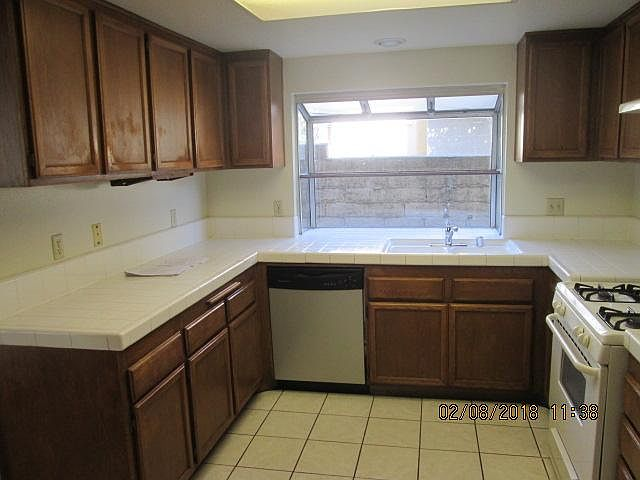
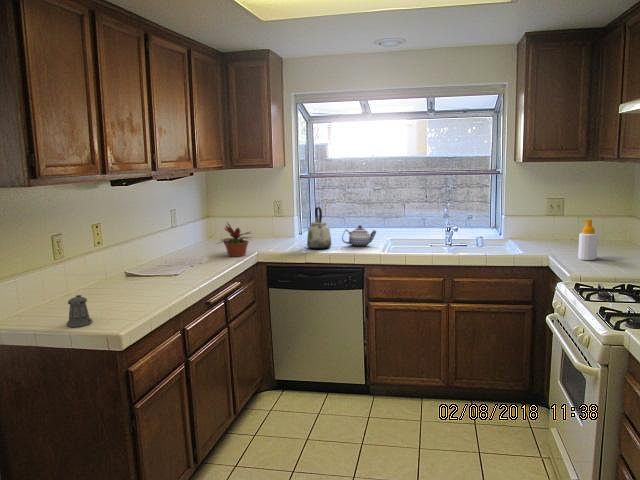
+ pepper shaker [65,294,93,328]
+ kettle [306,206,333,250]
+ soap bottle [577,218,599,261]
+ teapot [341,224,377,248]
+ potted plant [215,221,254,258]
